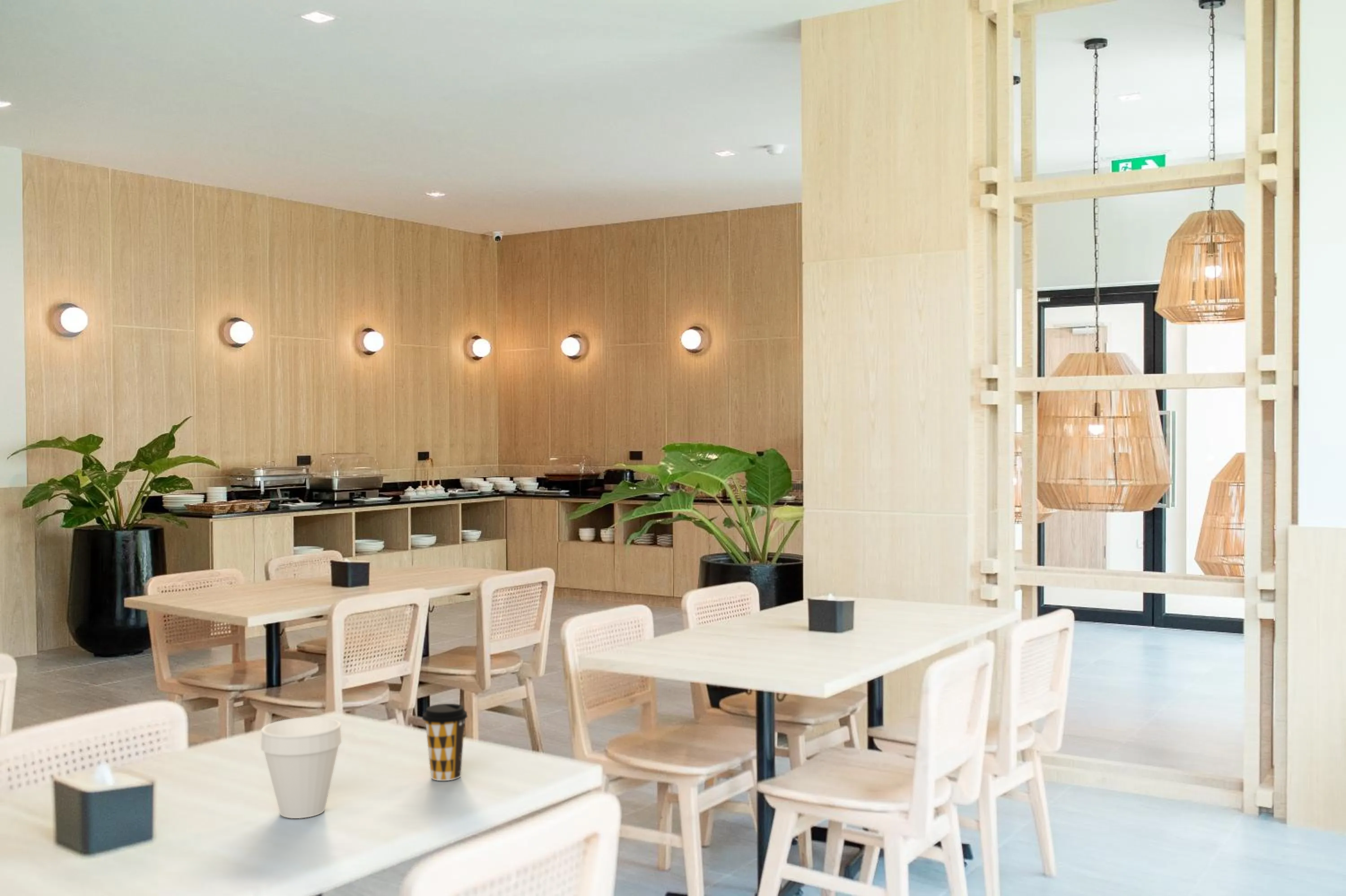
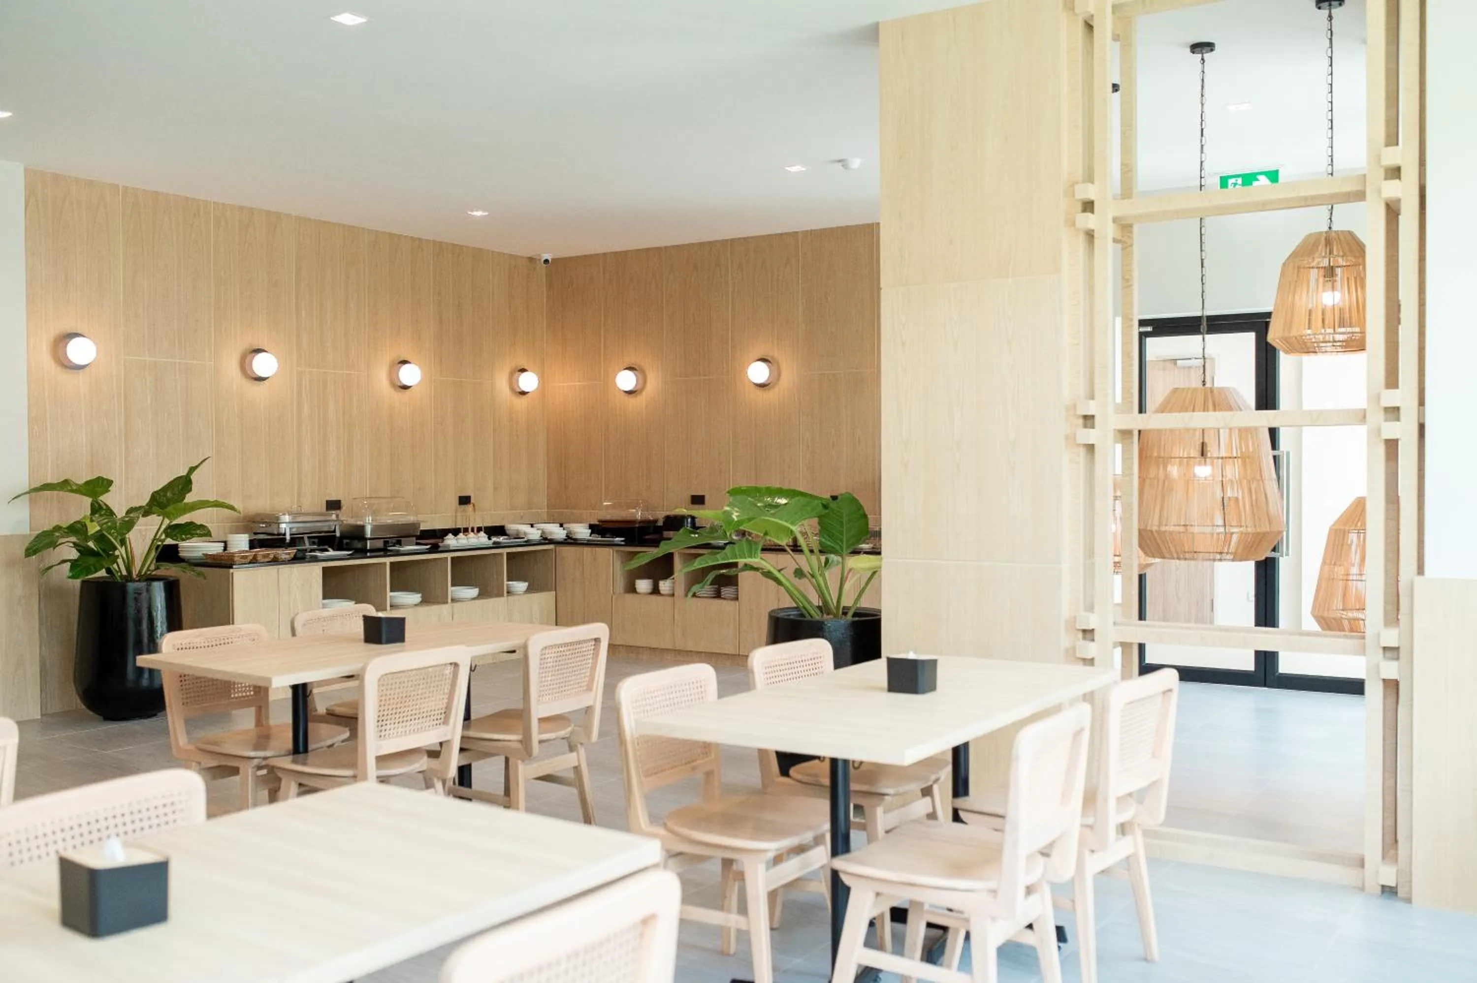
- coffee cup [422,703,468,781]
- cup [261,717,342,819]
